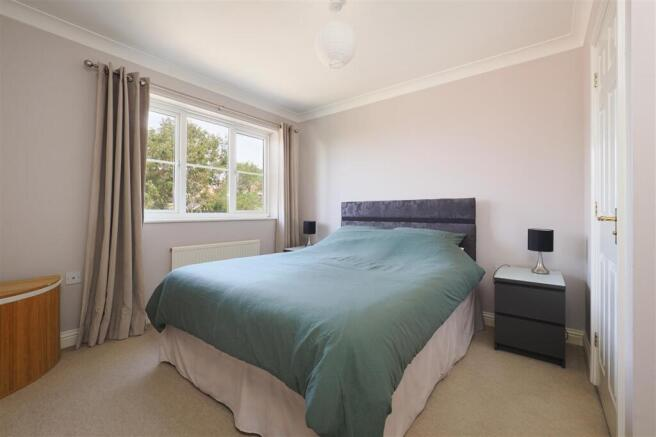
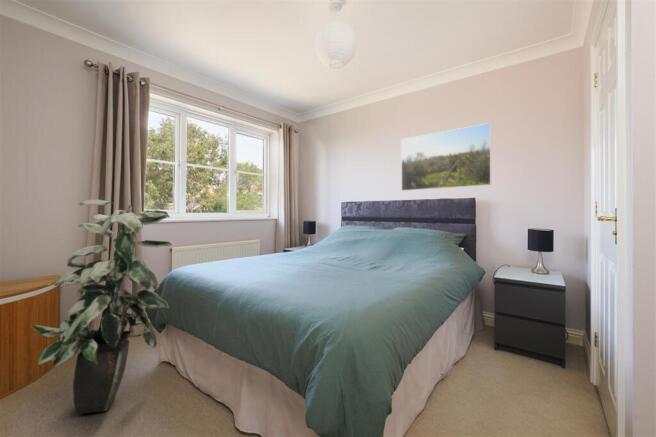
+ indoor plant [29,199,173,415]
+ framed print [400,122,492,192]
